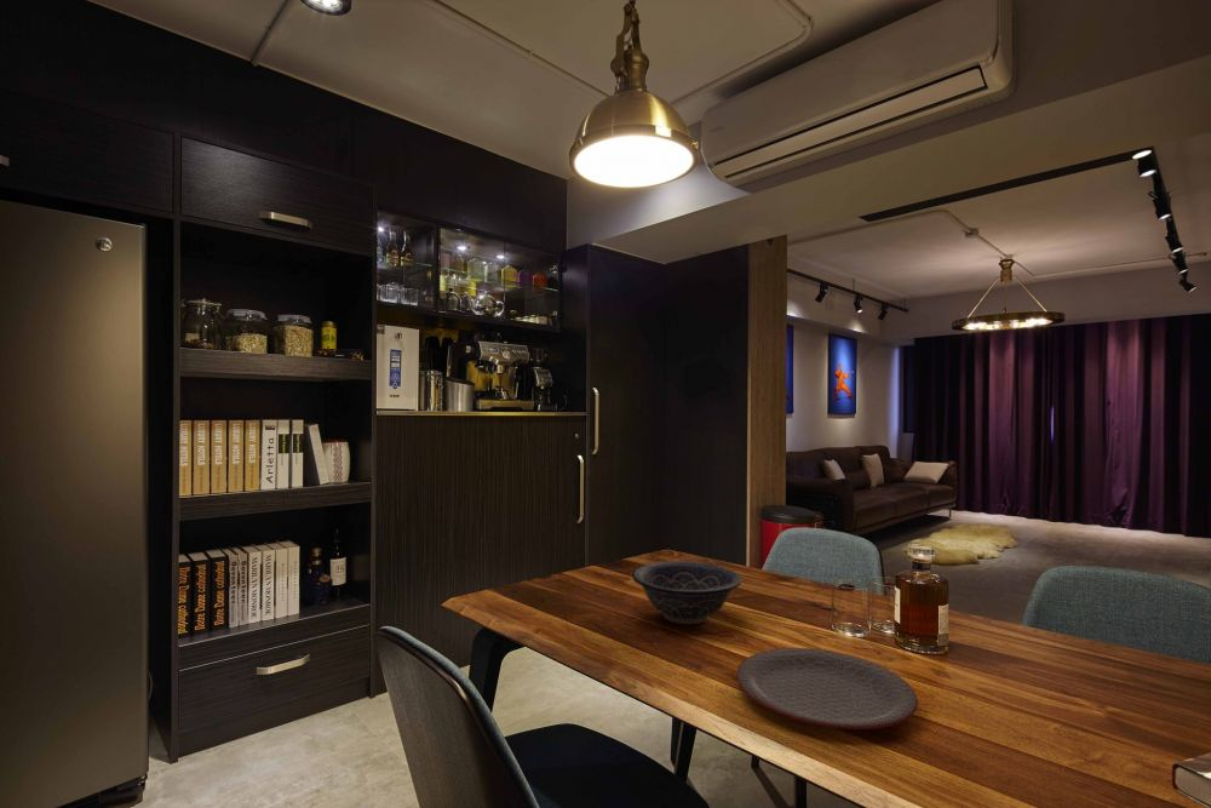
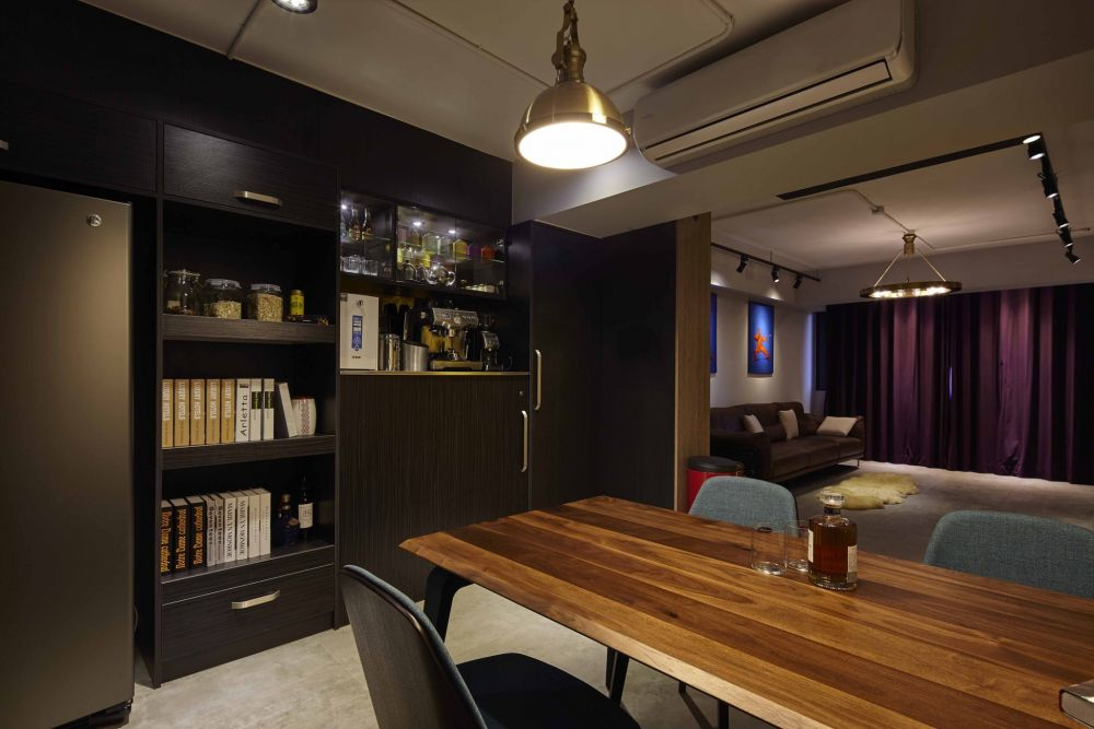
- plate [735,647,919,730]
- decorative bowl [631,560,742,625]
